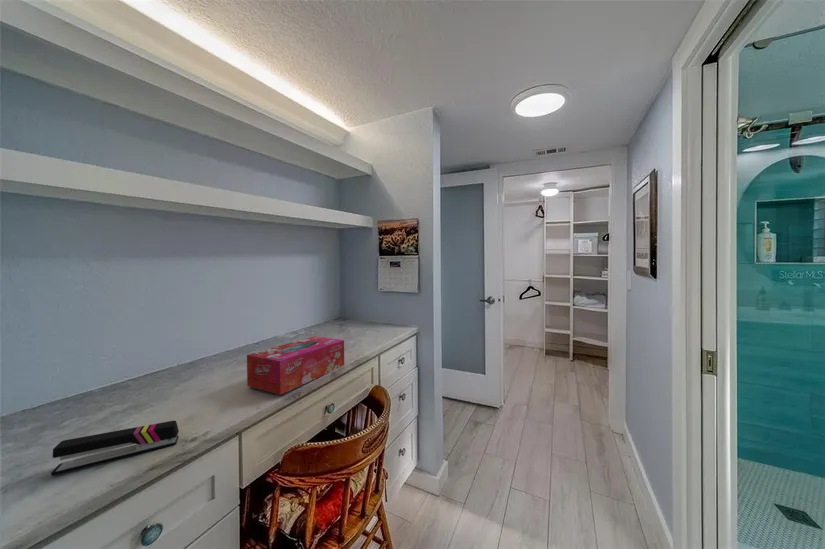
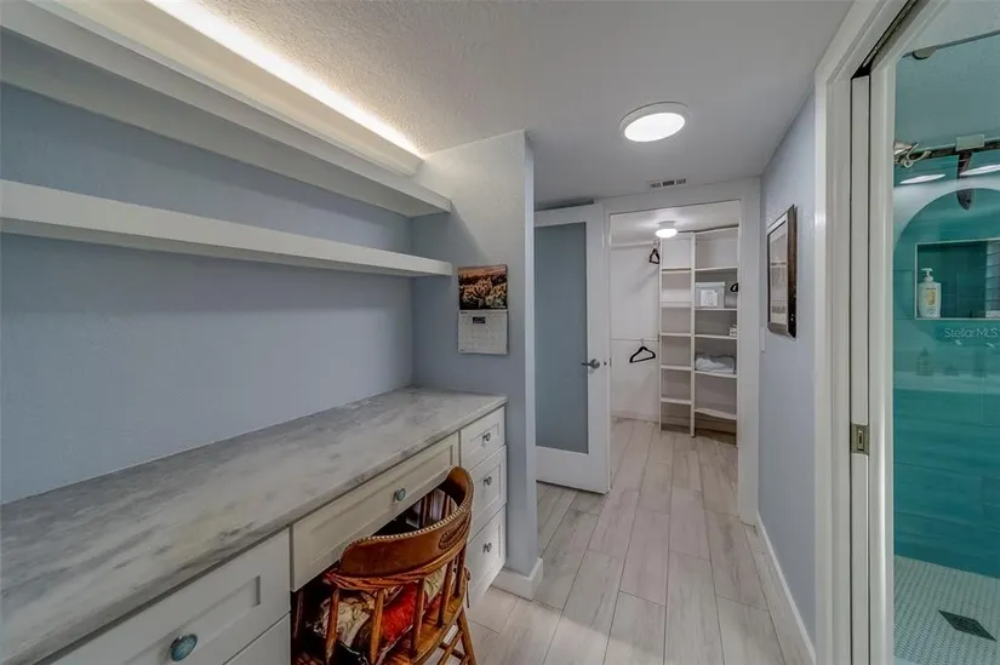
- stapler [50,420,180,476]
- tissue box [246,335,345,396]
